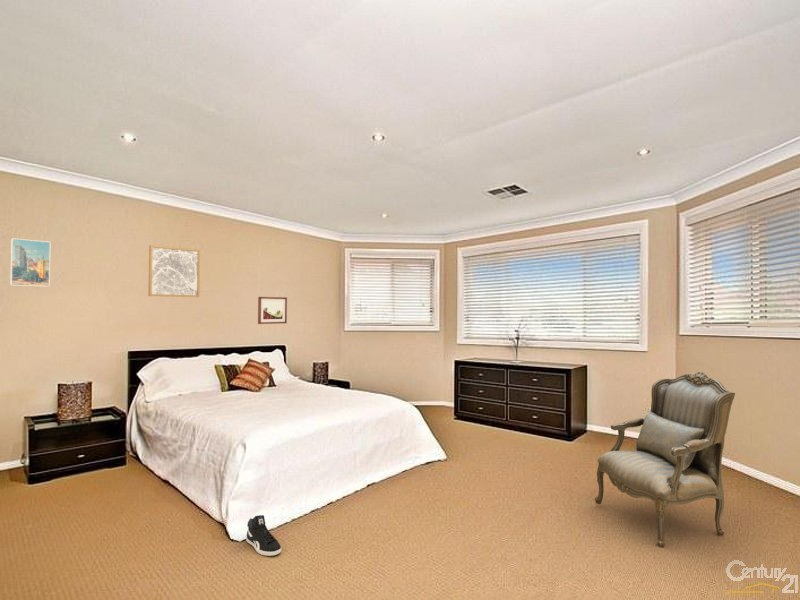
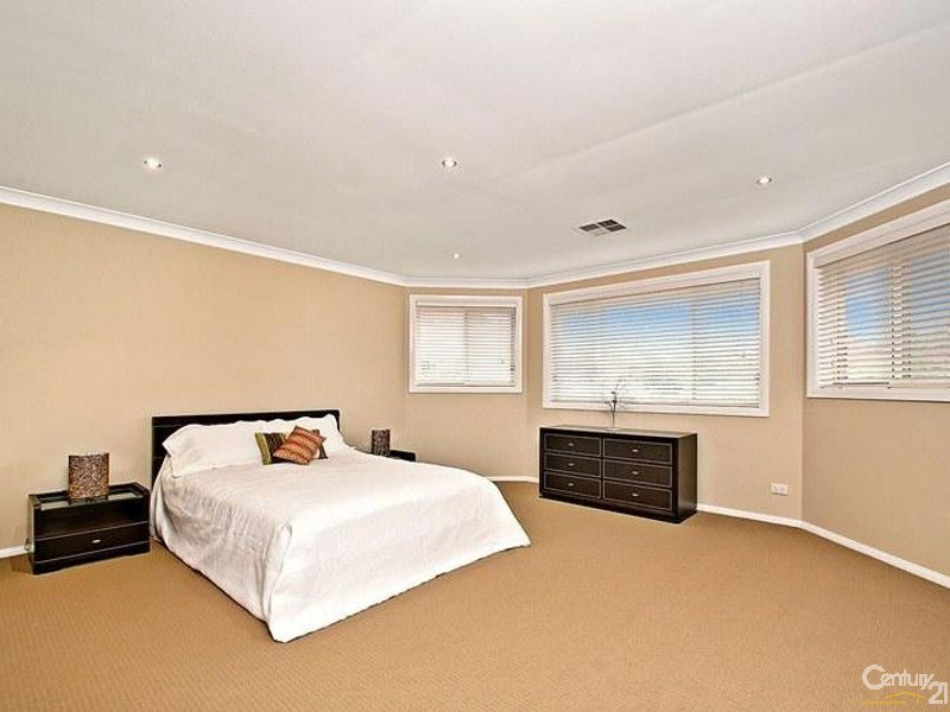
- wall art [257,296,288,325]
- wall art [147,244,201,298]
- armchair [594,371,736,549]
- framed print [9,237,51,287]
- sneaker [245,514,282,557]
